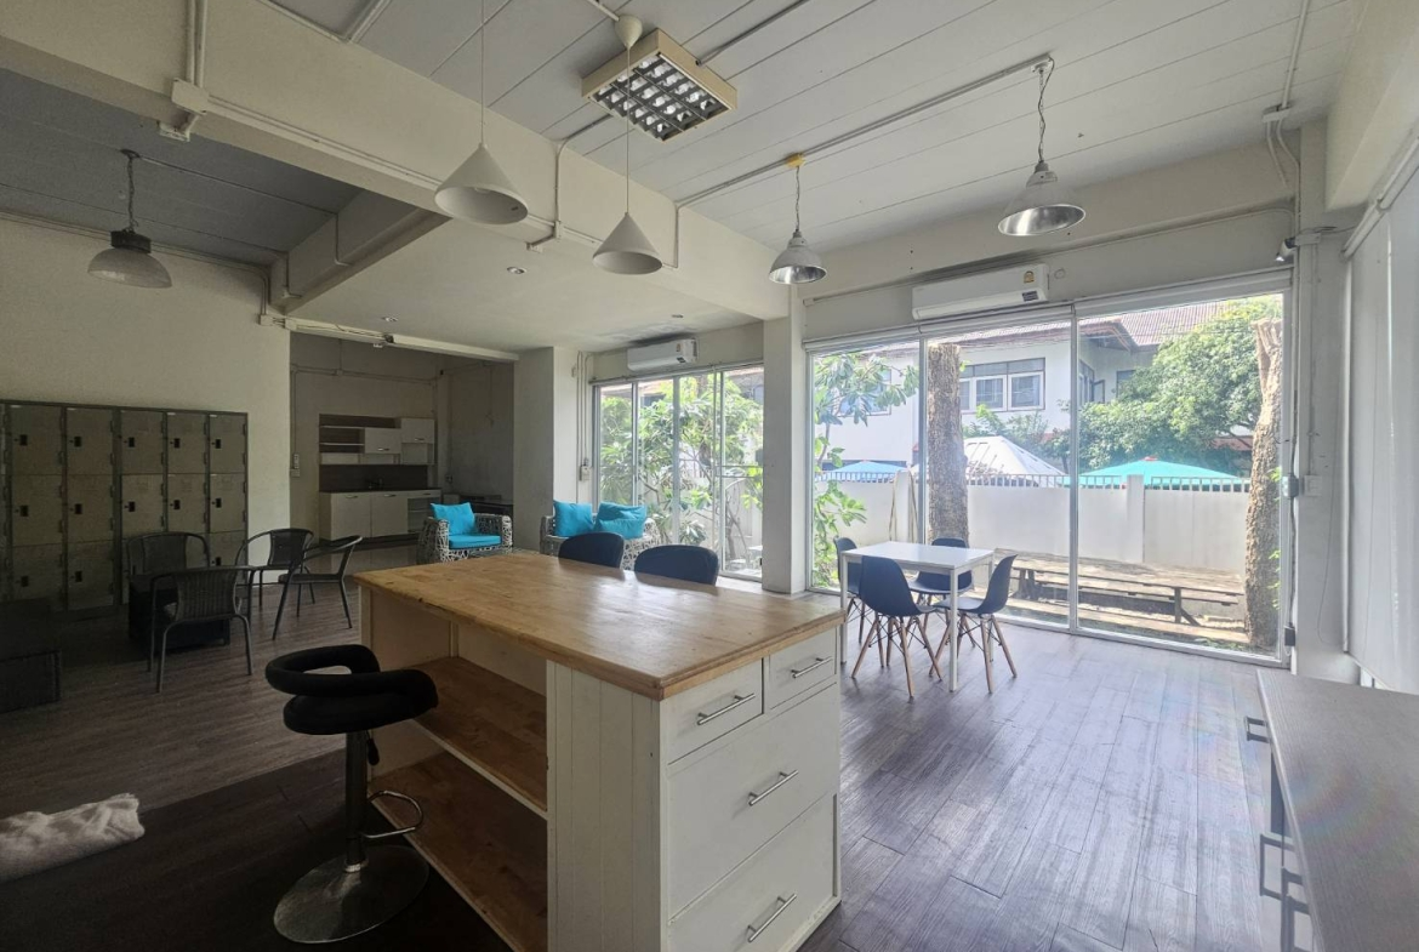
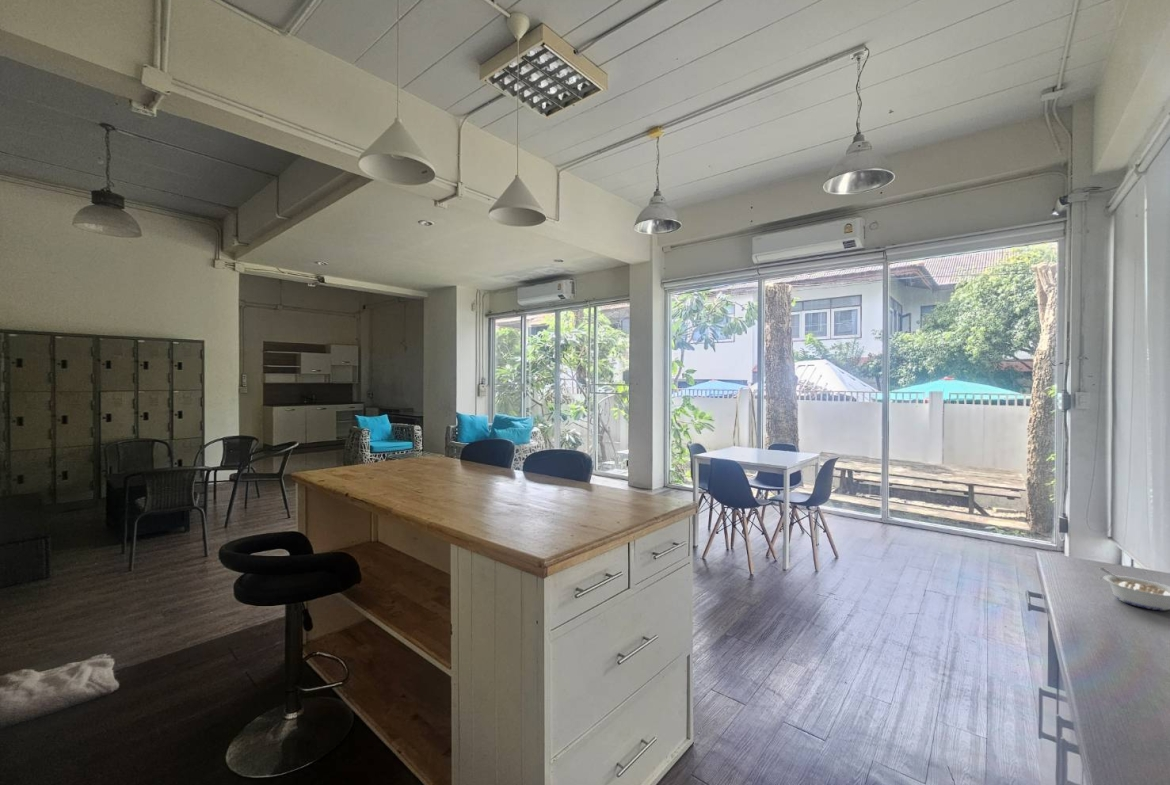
+ legume [1099,567,1170,611]
